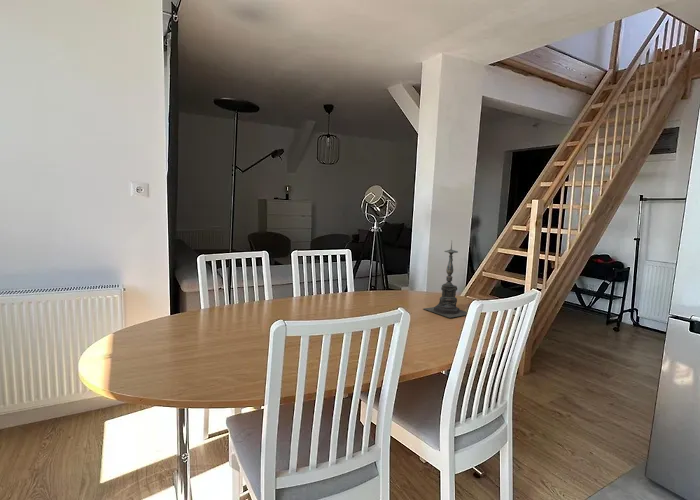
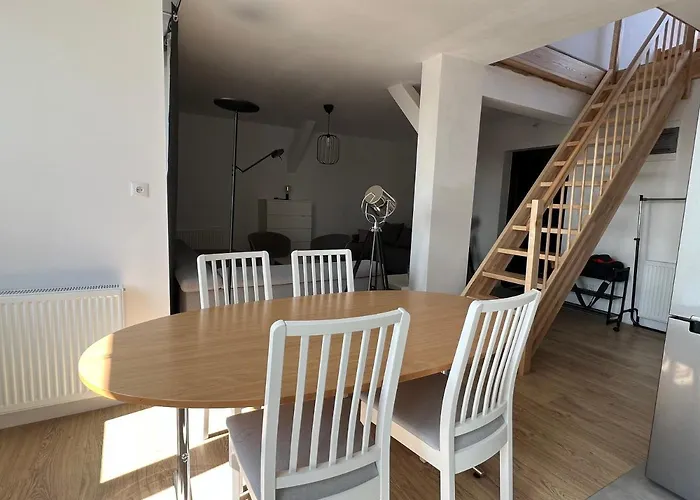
- candle holder [423,239,468,319]
